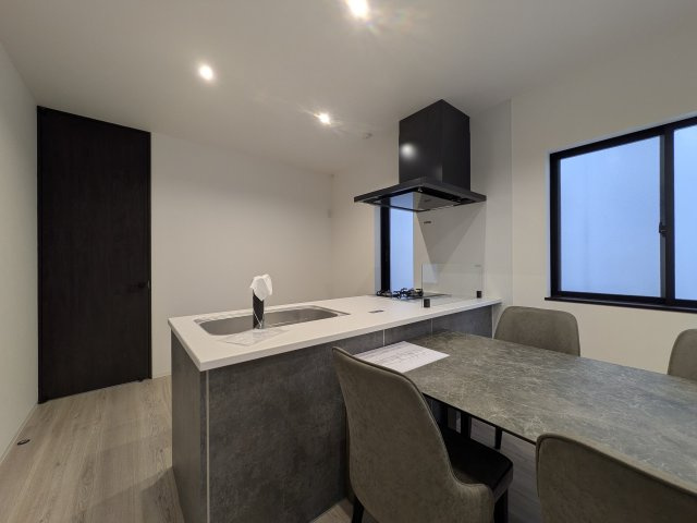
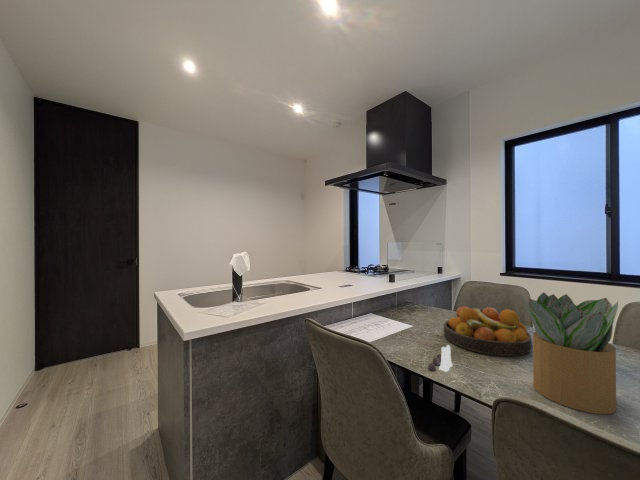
+ potted plant [520,291,619,415]
+ fruit bowl [442,305,533,357]
+ salt and pepper shaker set [427,344,454,373]
